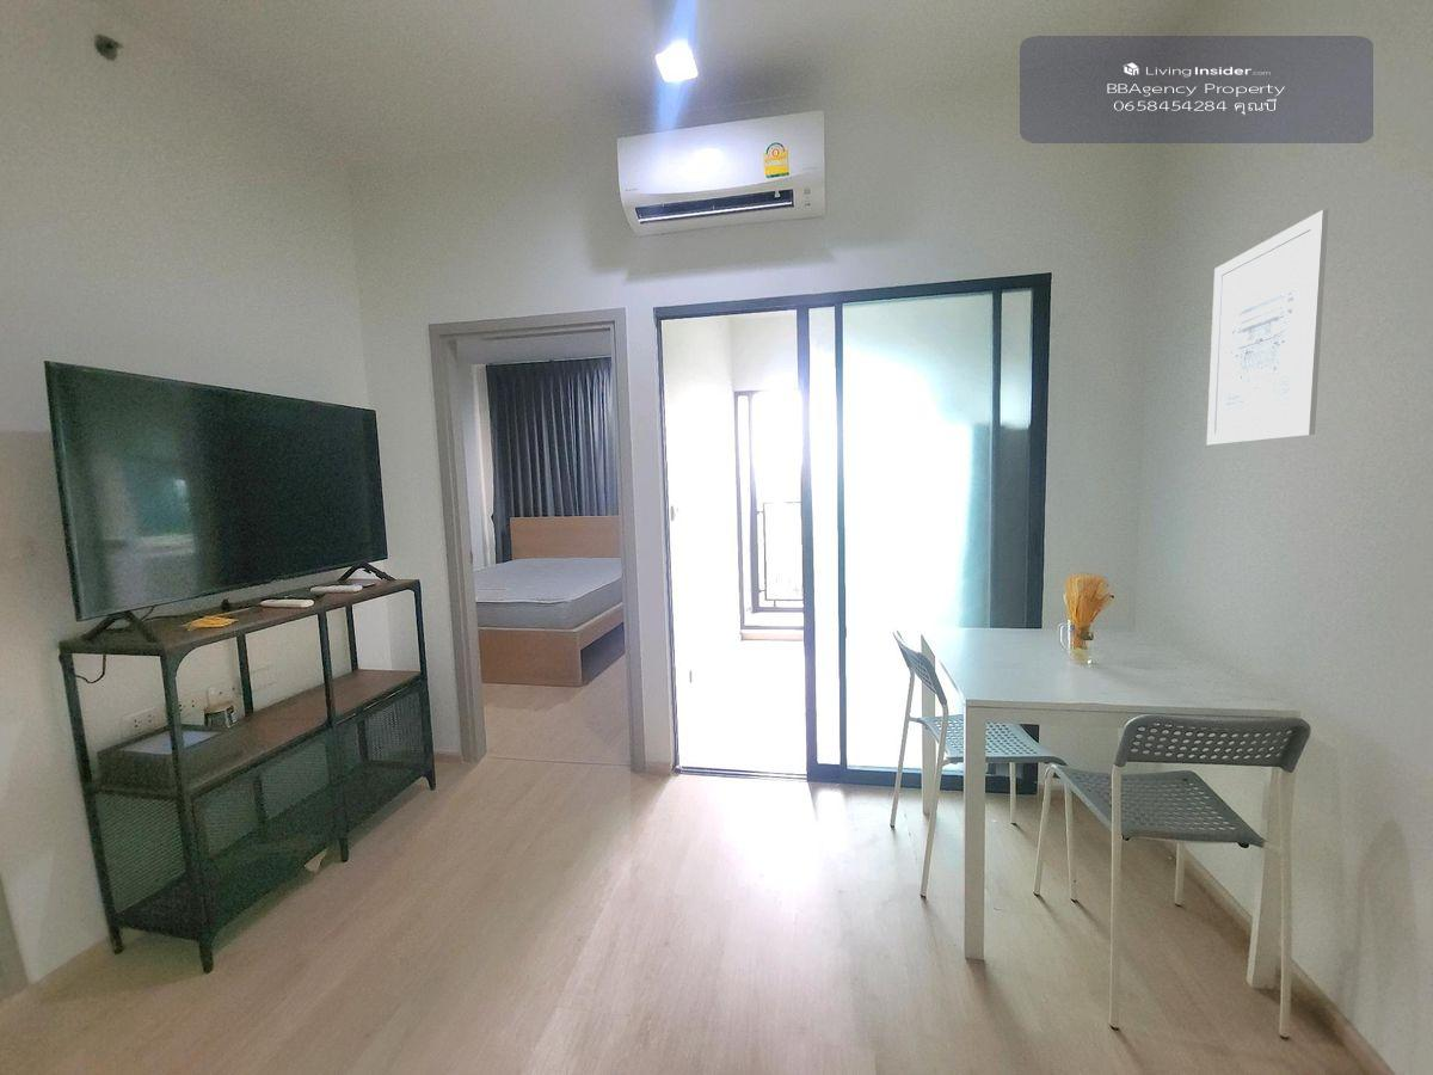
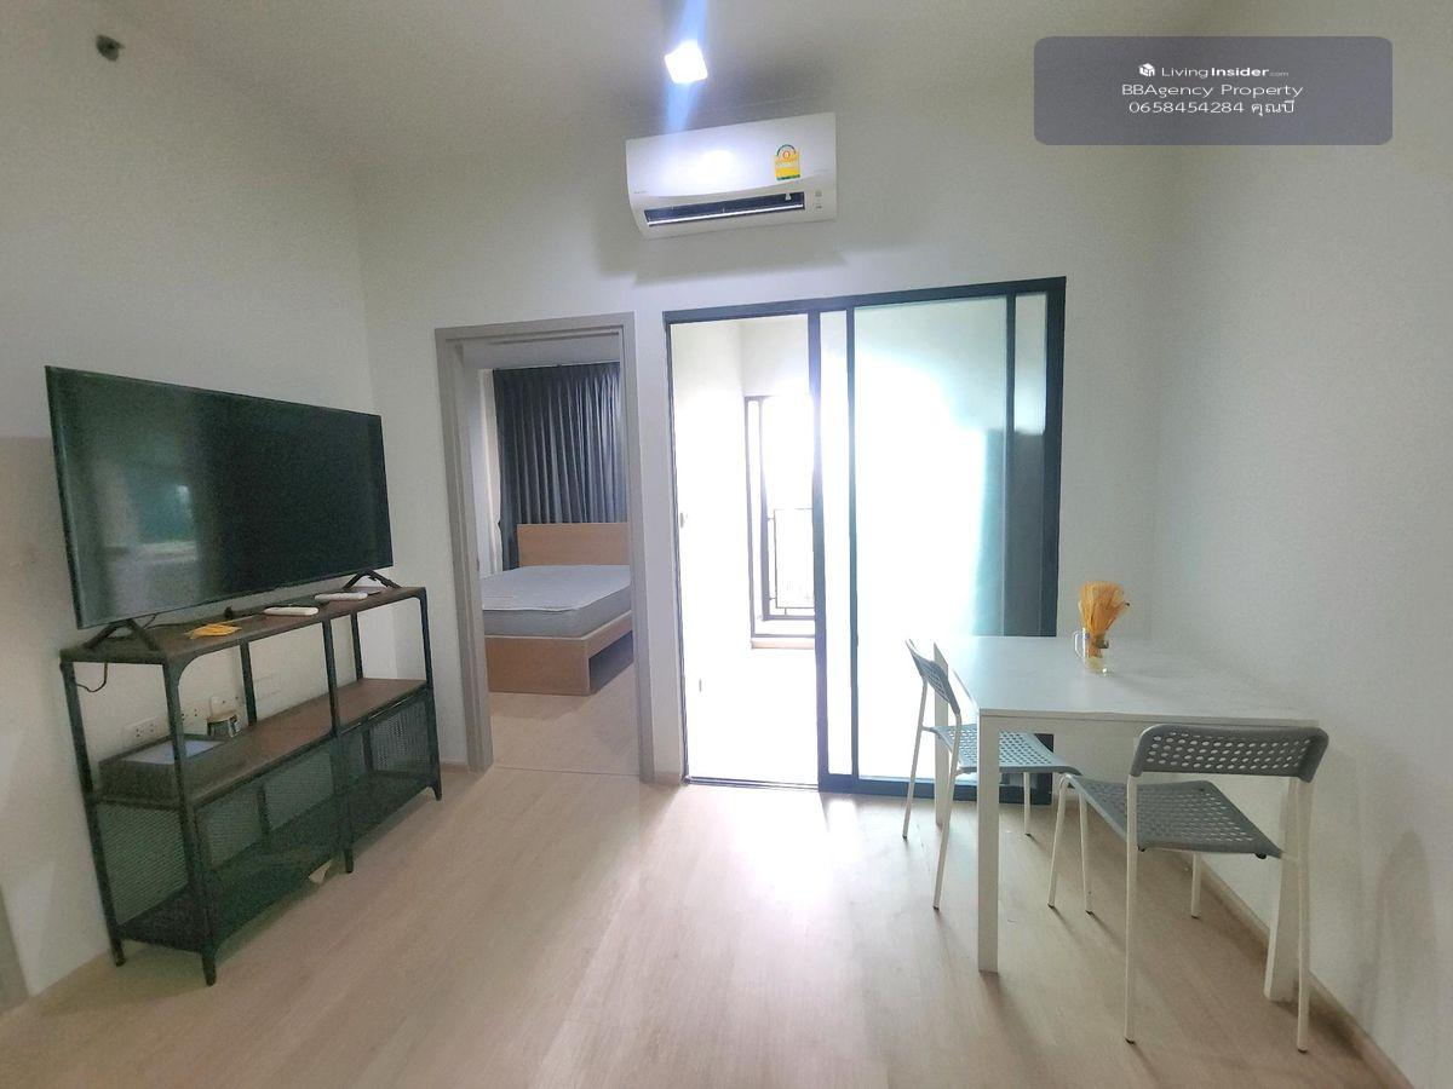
- wall art [1206,208,1330,446]
